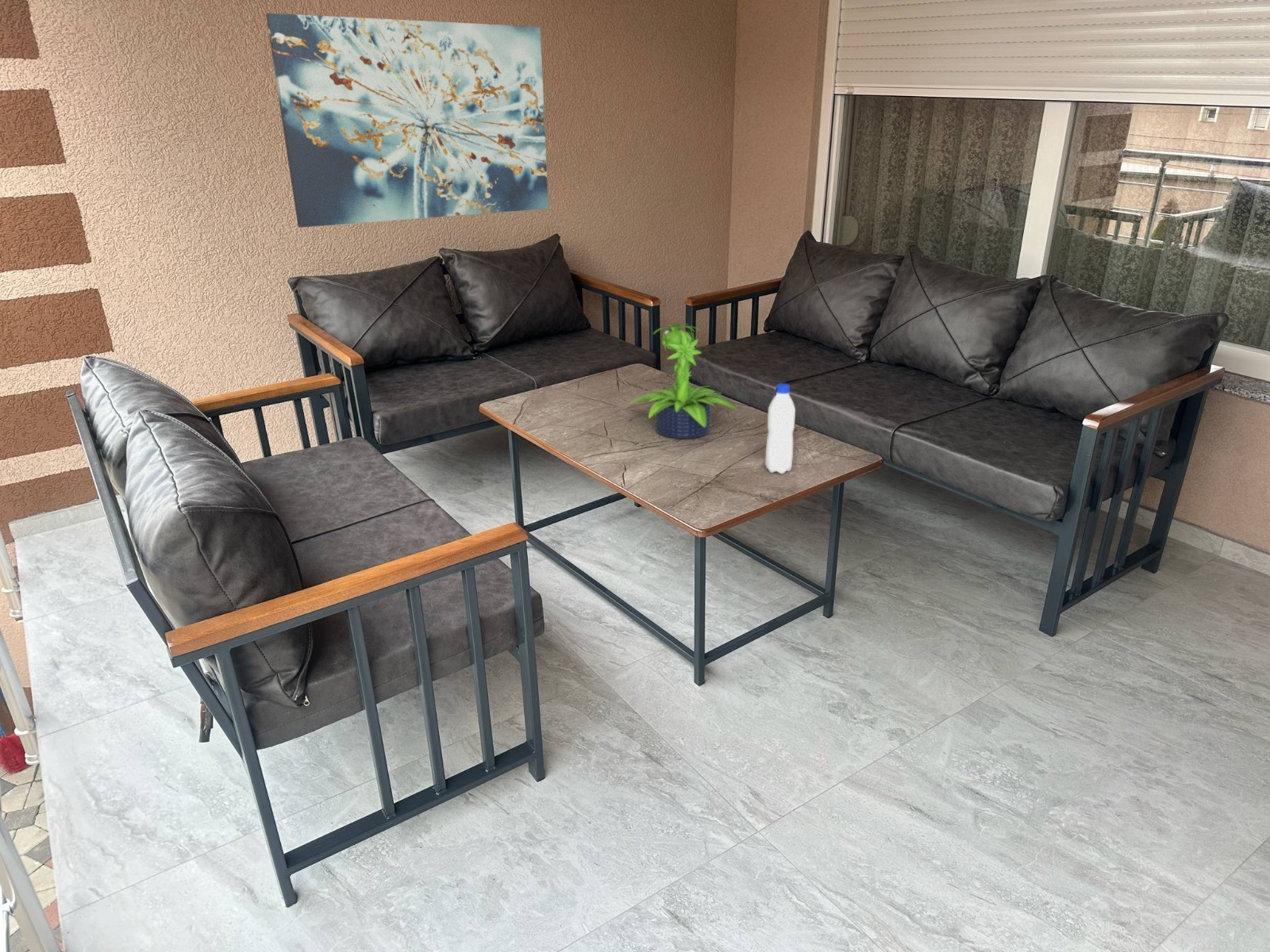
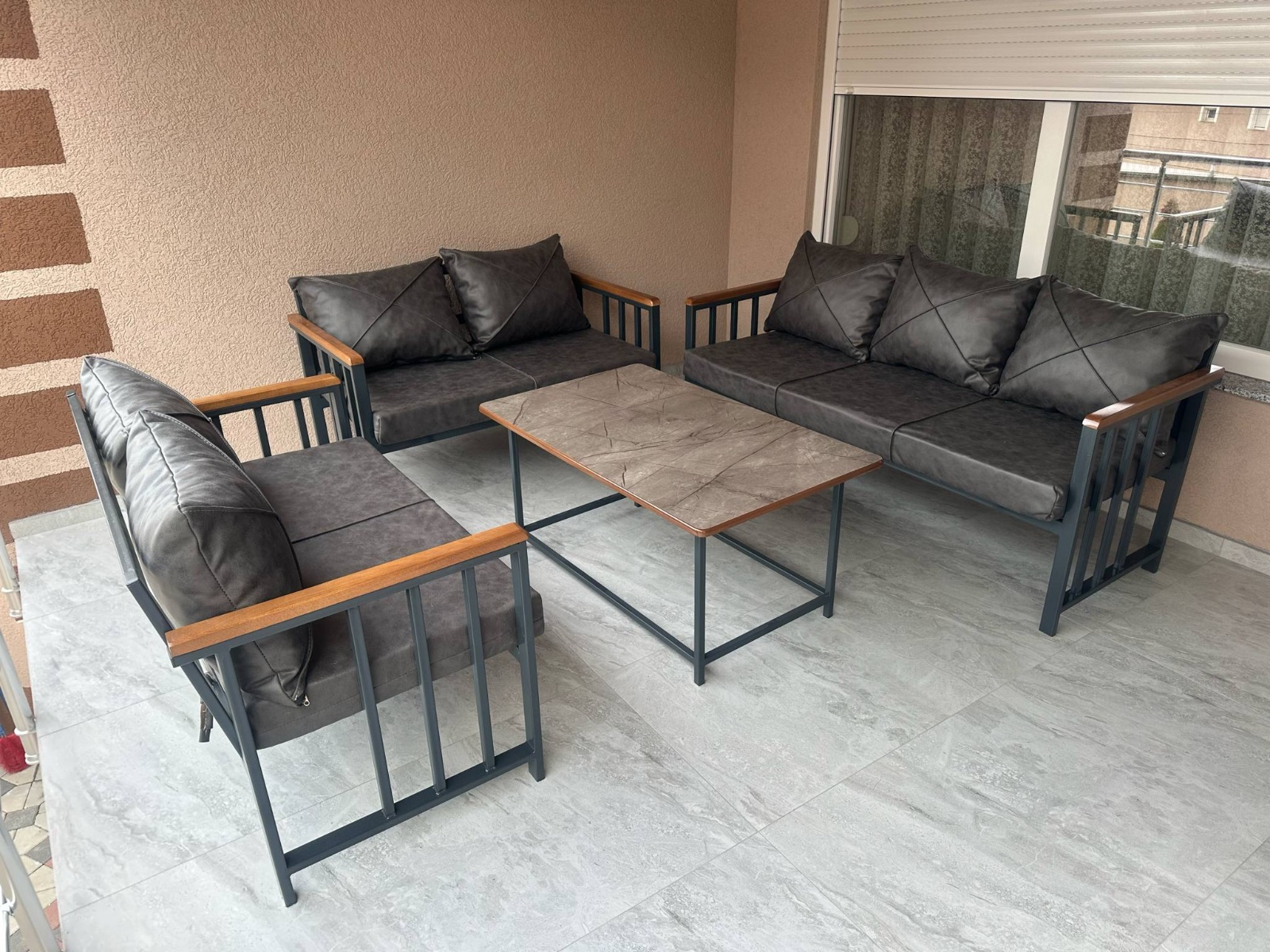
- potted plant [629,323,738,440]
- water bottle [764,382,796,475]
- wall art [265,13,549,228]
